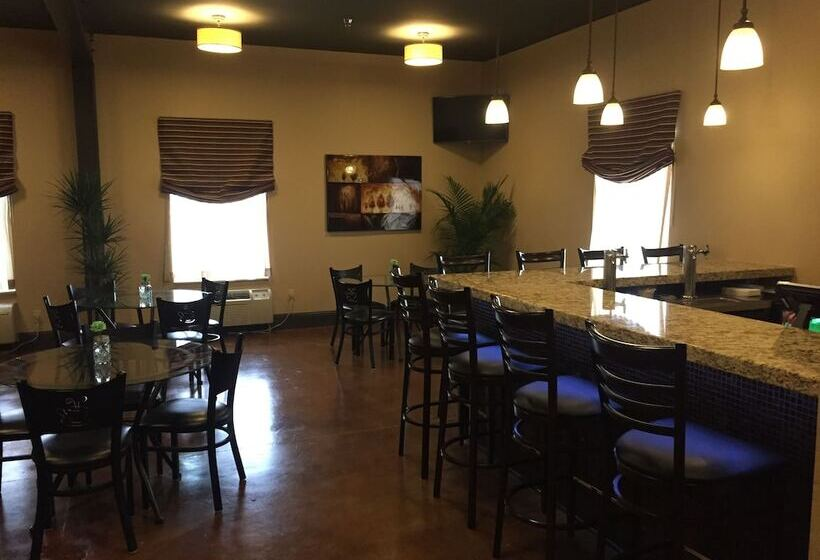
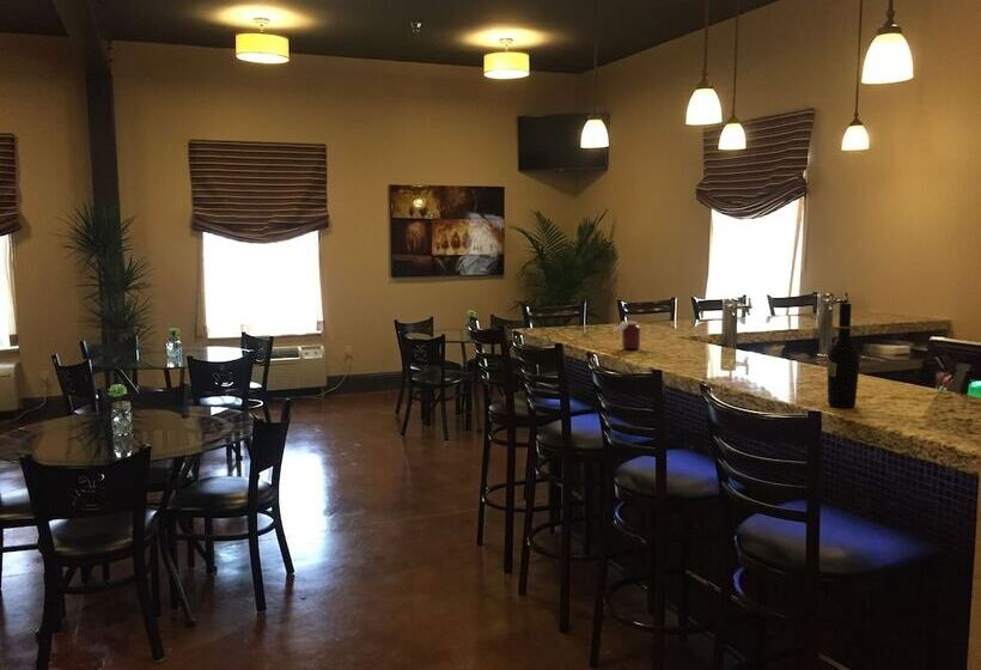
+ jar [613,319,641,351]
+ wine bottle [825,303,860,409]
